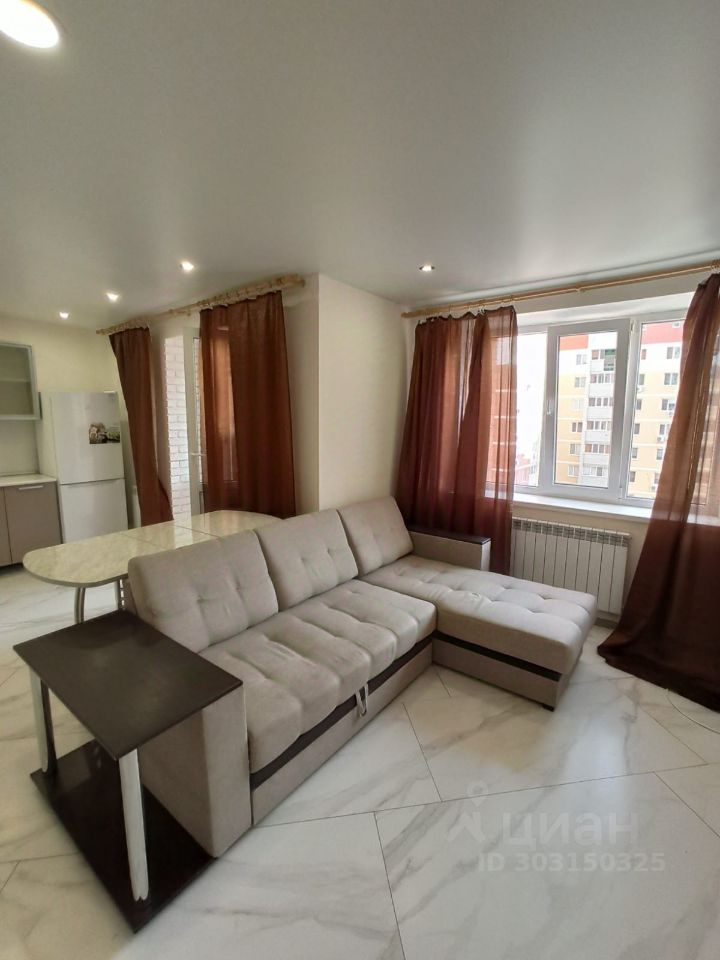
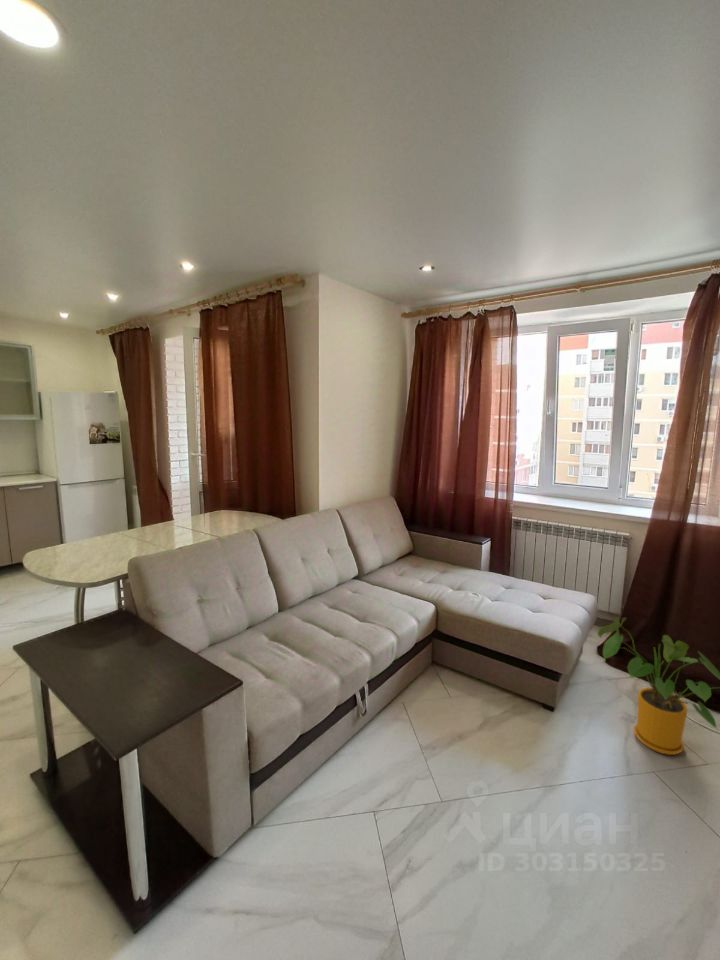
+ house plant [597,616,720,756]
